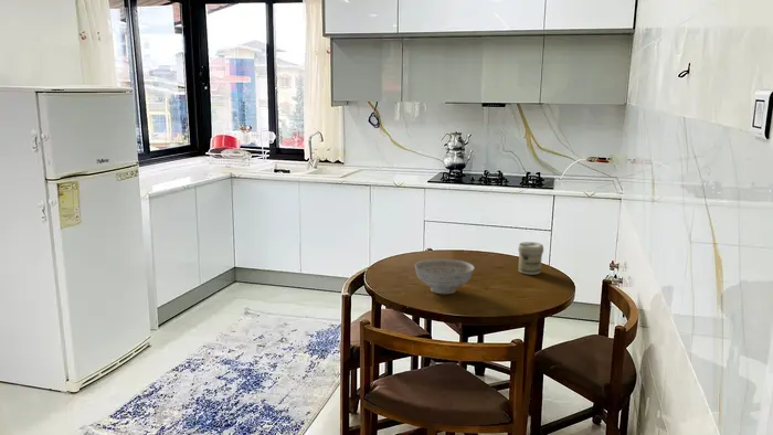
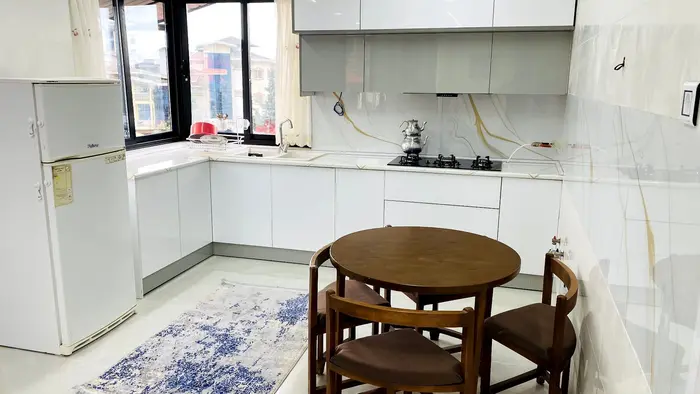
- jar [517,241,544,276]
- decorative bowl [414,258,475,295]
